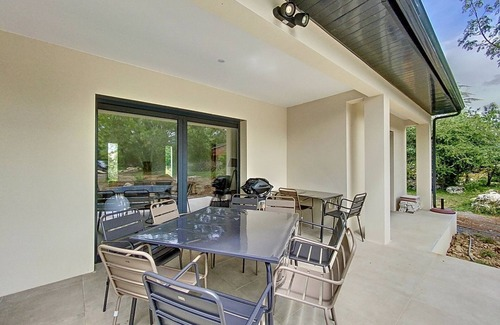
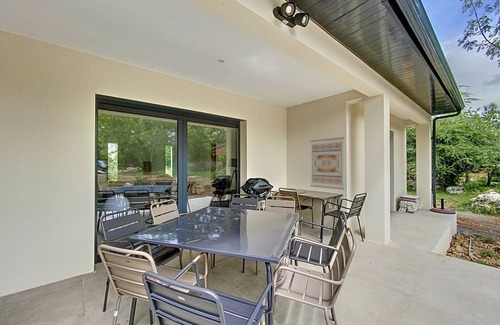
+ wall art [309,136,345,190]
